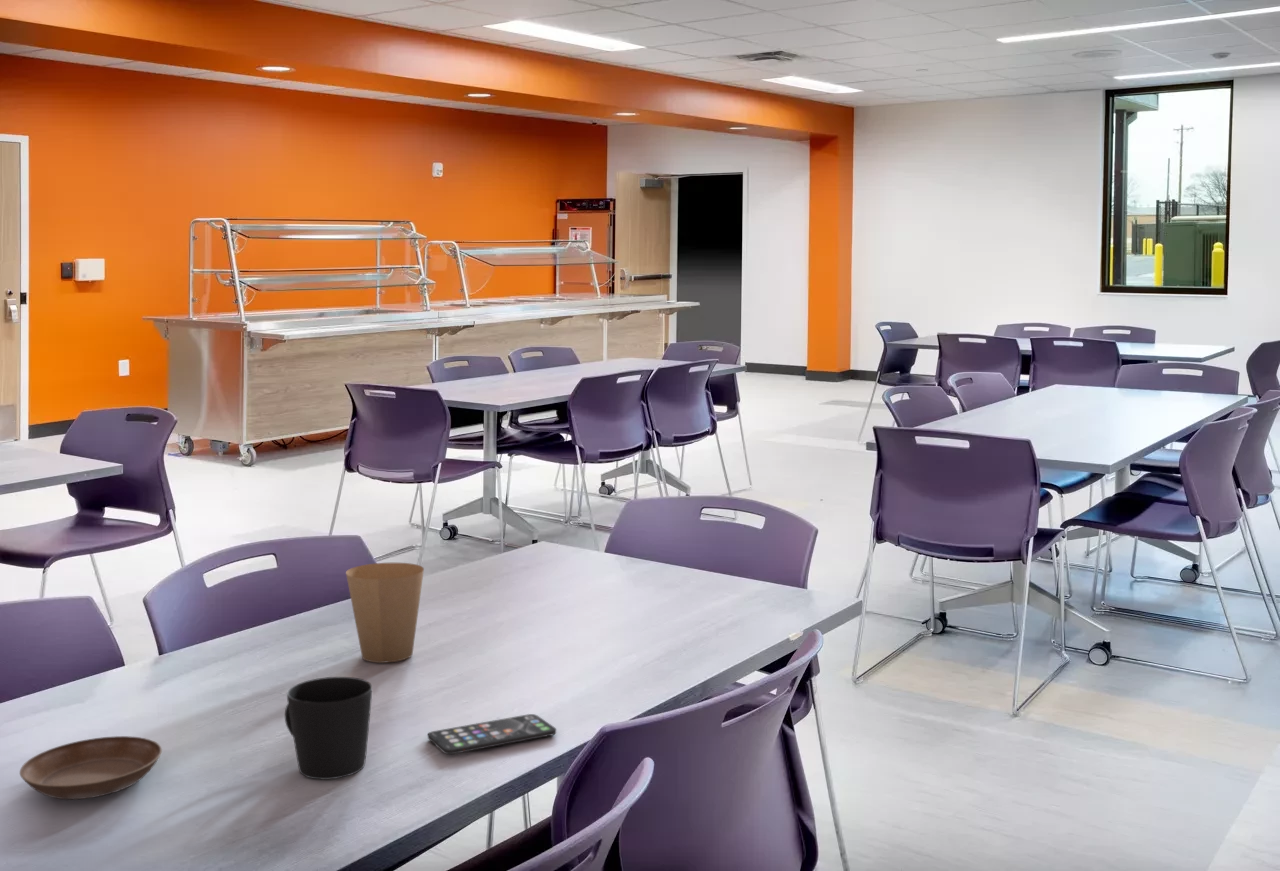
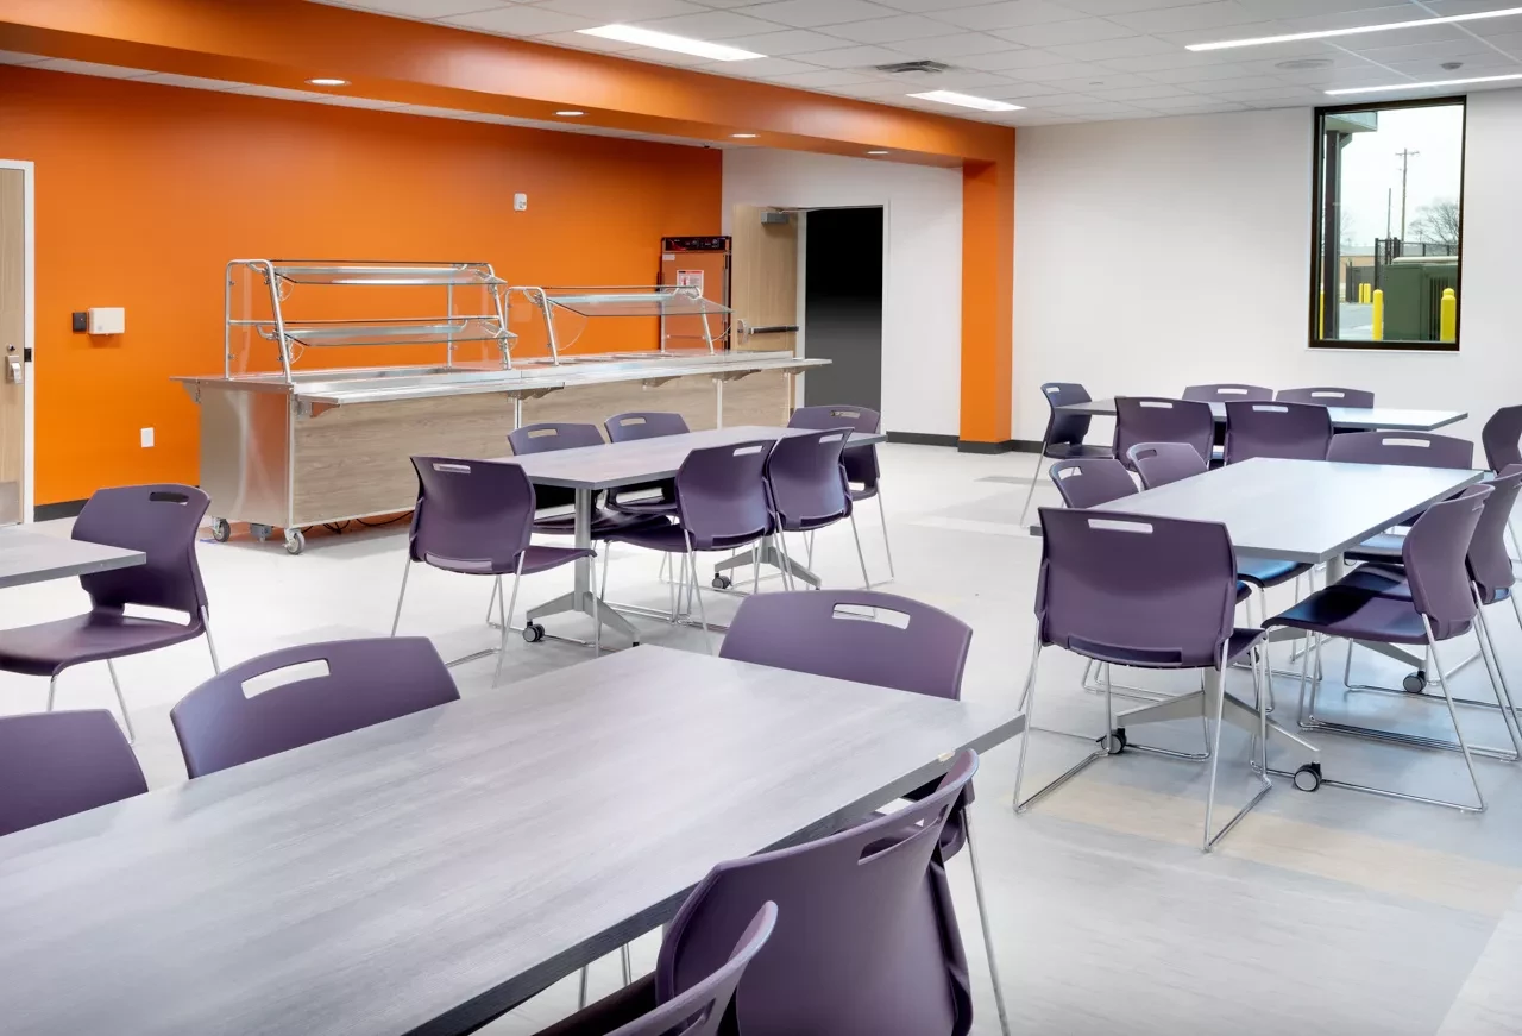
- saucer [19,735,163,800]
- smartphone [427,713,557,755]
- paper cup [345,562,425,664]
- cup [284,676,373,780]
